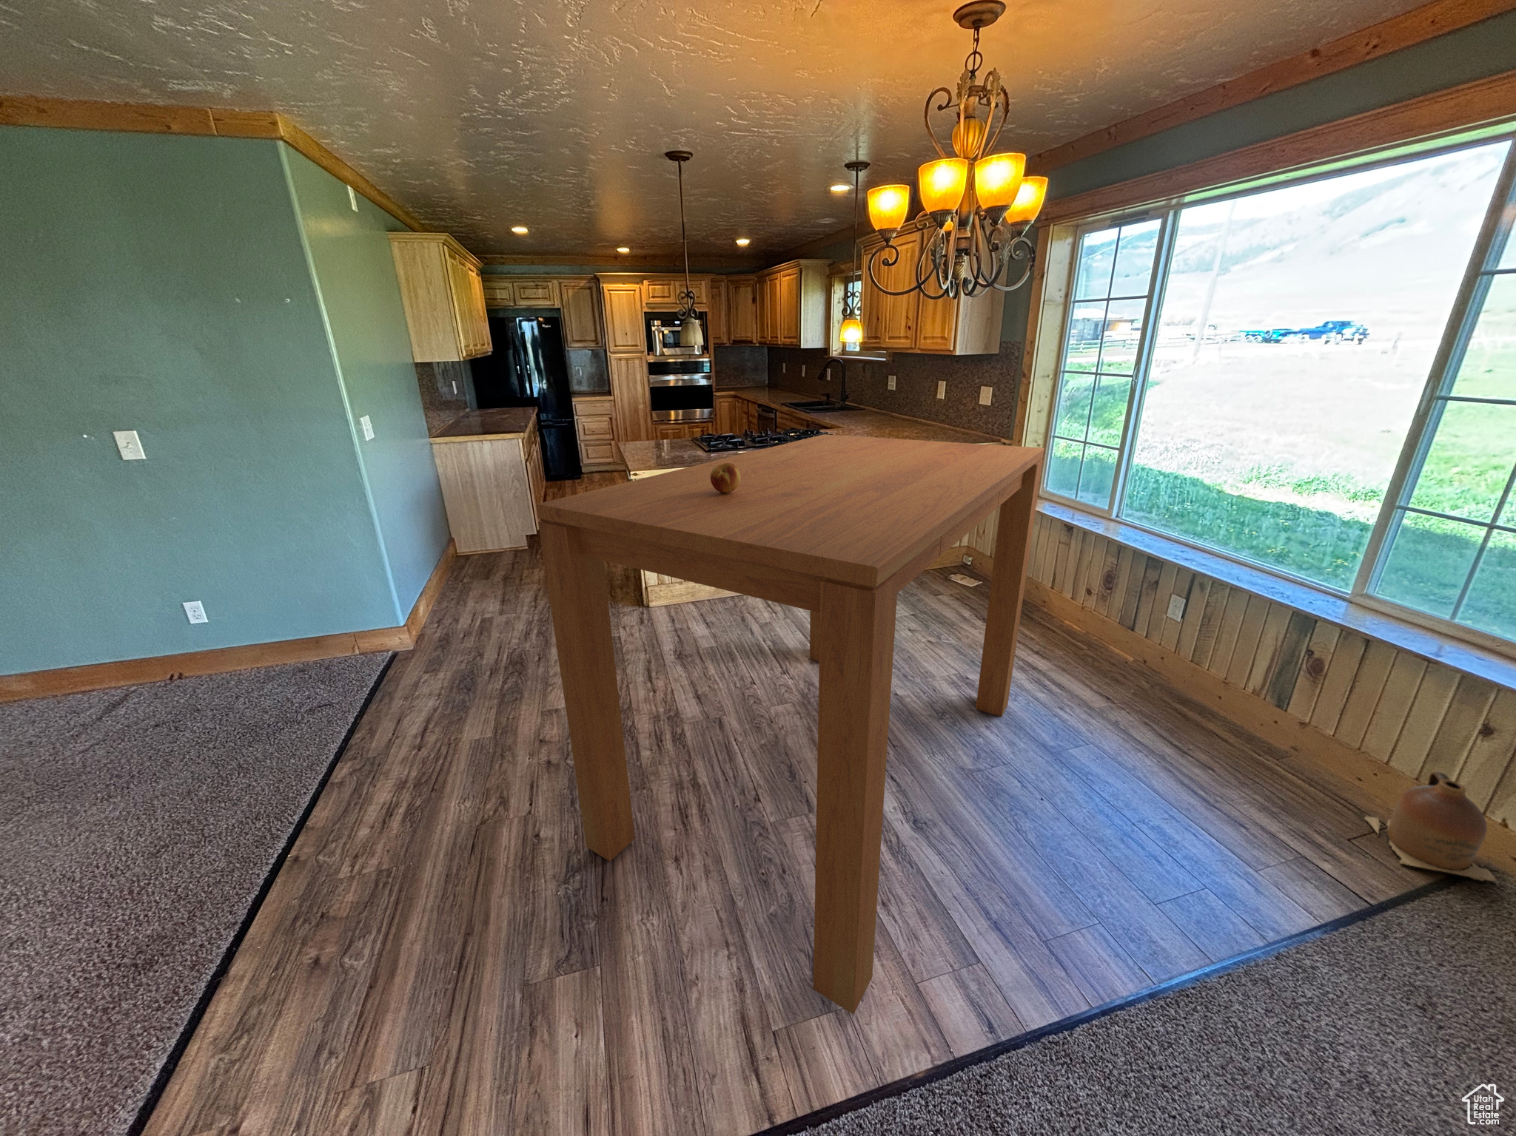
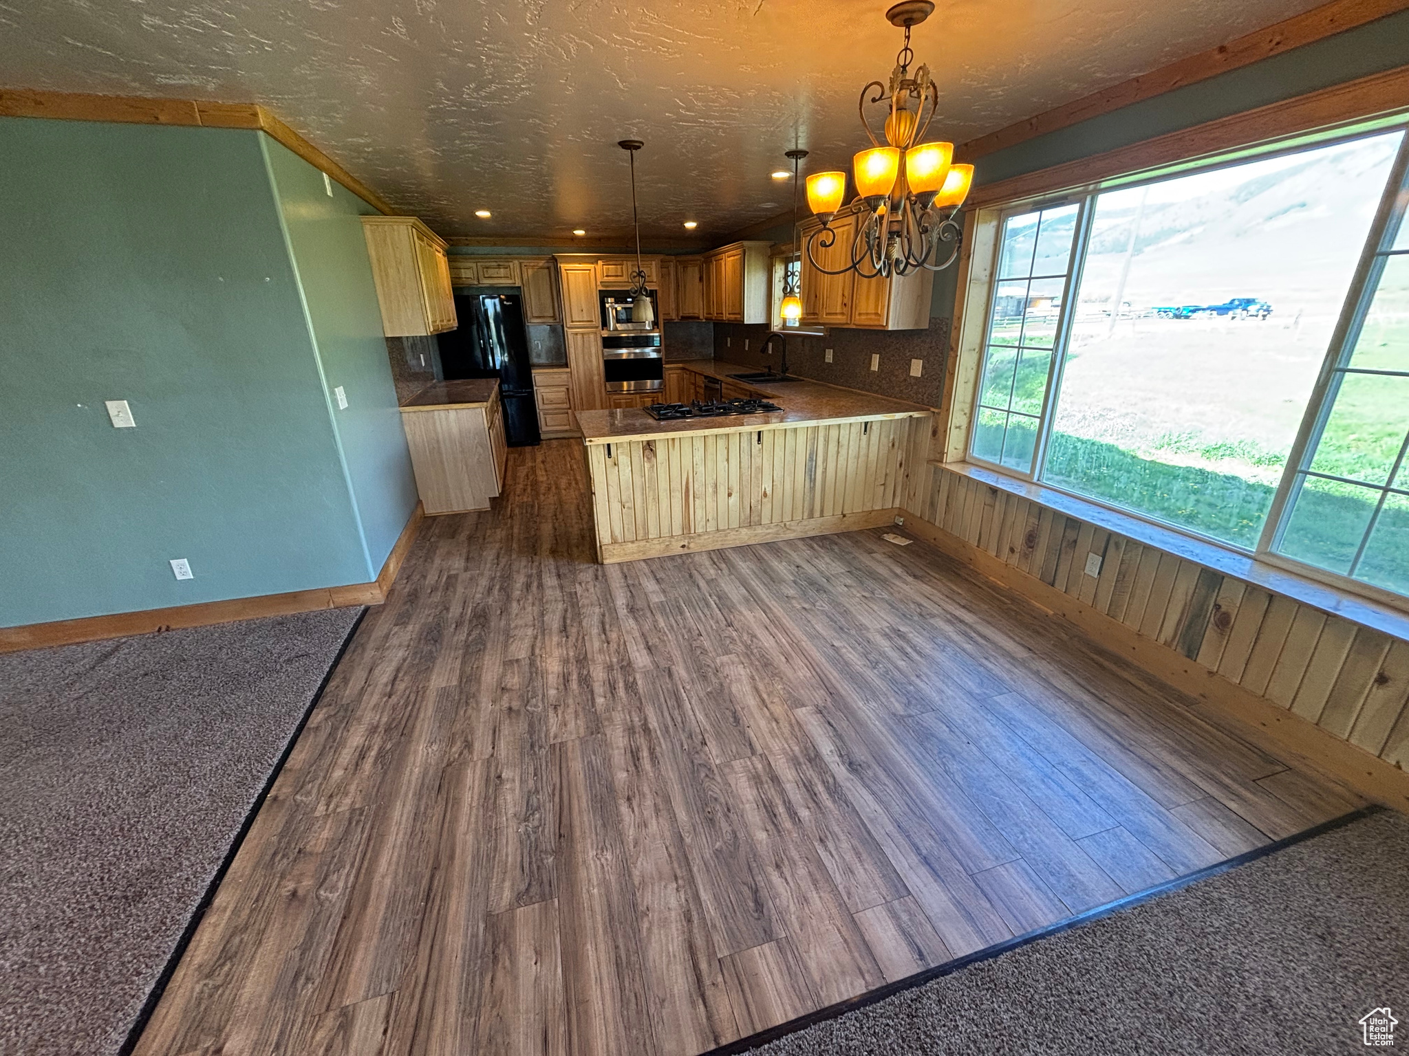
- fruit [710,463,741,493]
- dining table [535,433,1046,1014]
- ceramic jug [1363,771,1499,883]
